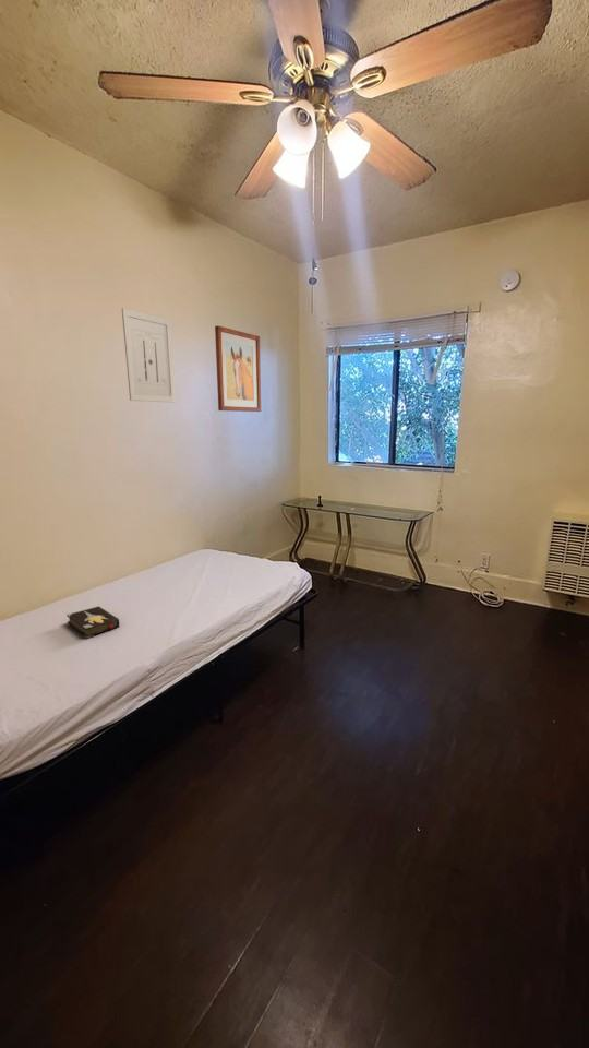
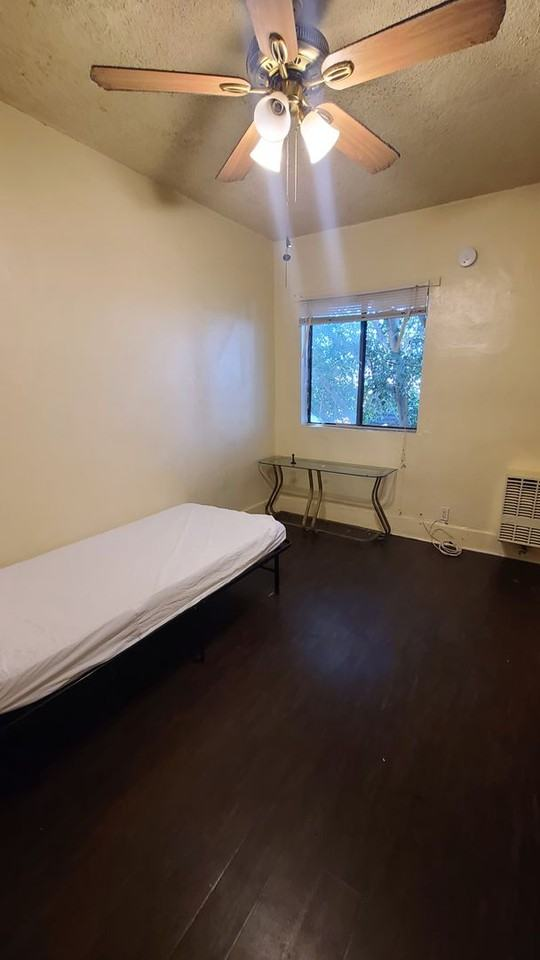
- wall art [214,324,262,413]
- wall art [121,307,177,404]
- hardback book [65,605,120,639]
